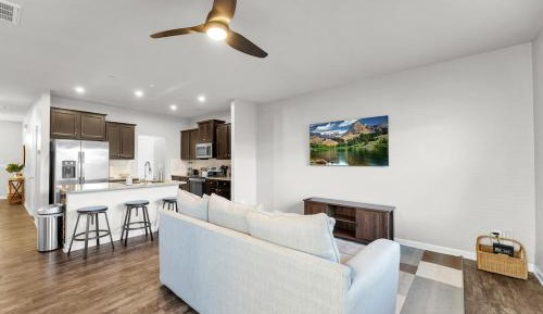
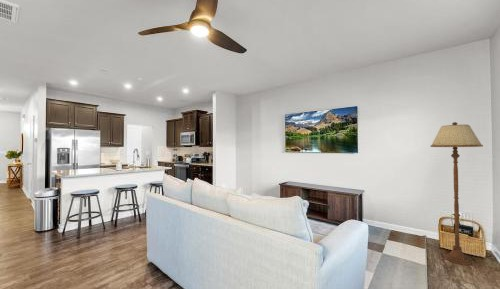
+ floor lamp [429,121,484,266]
